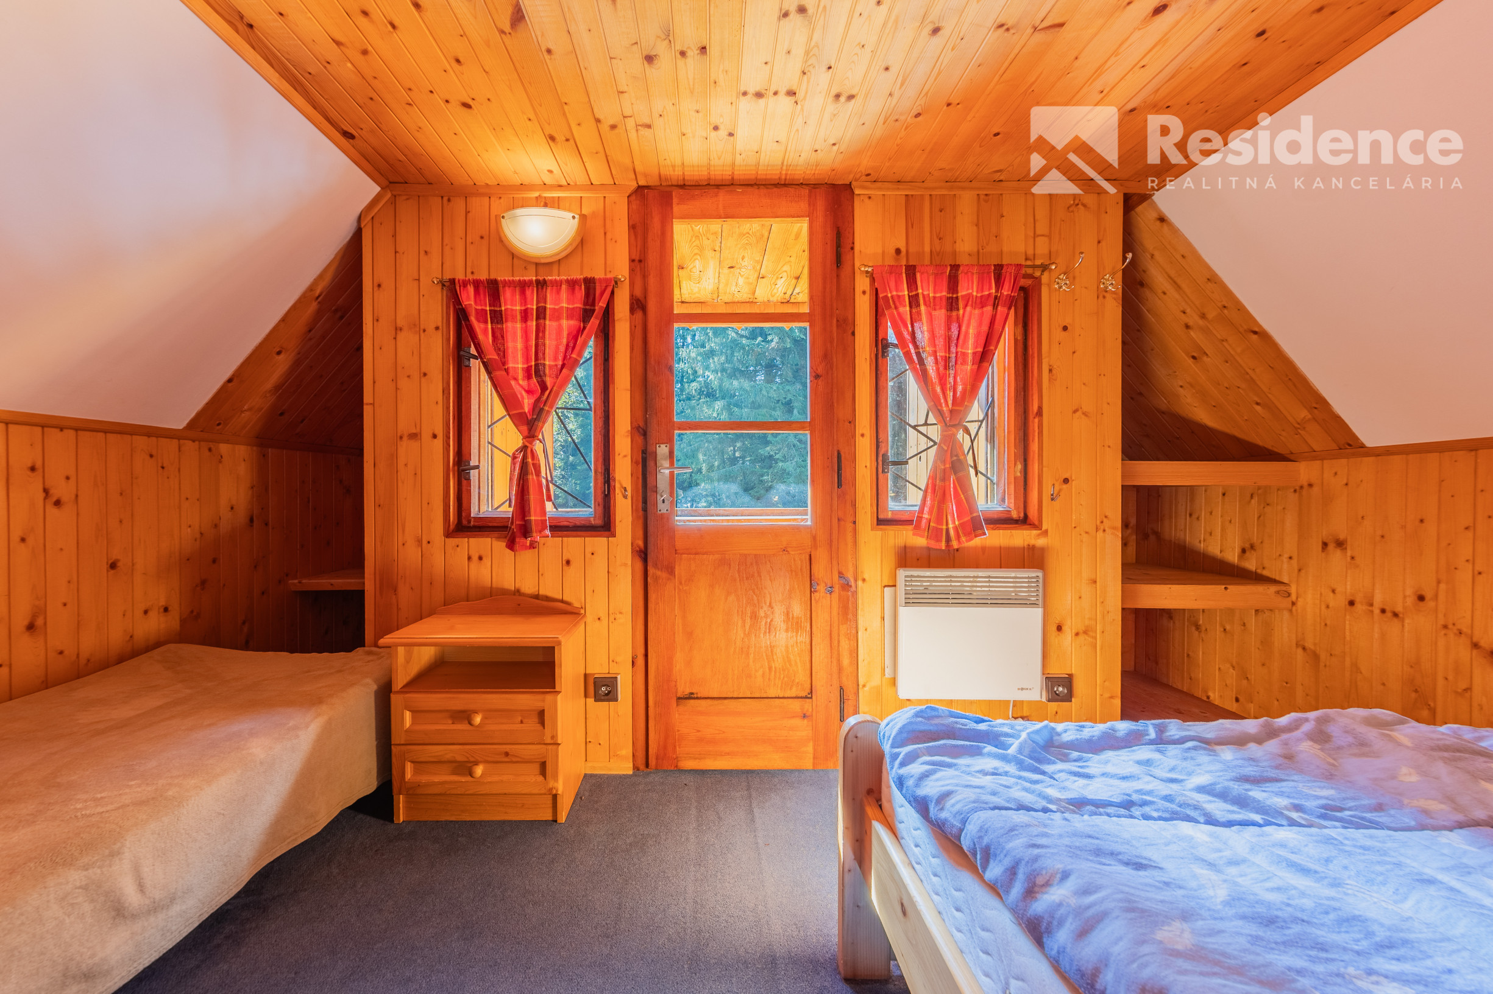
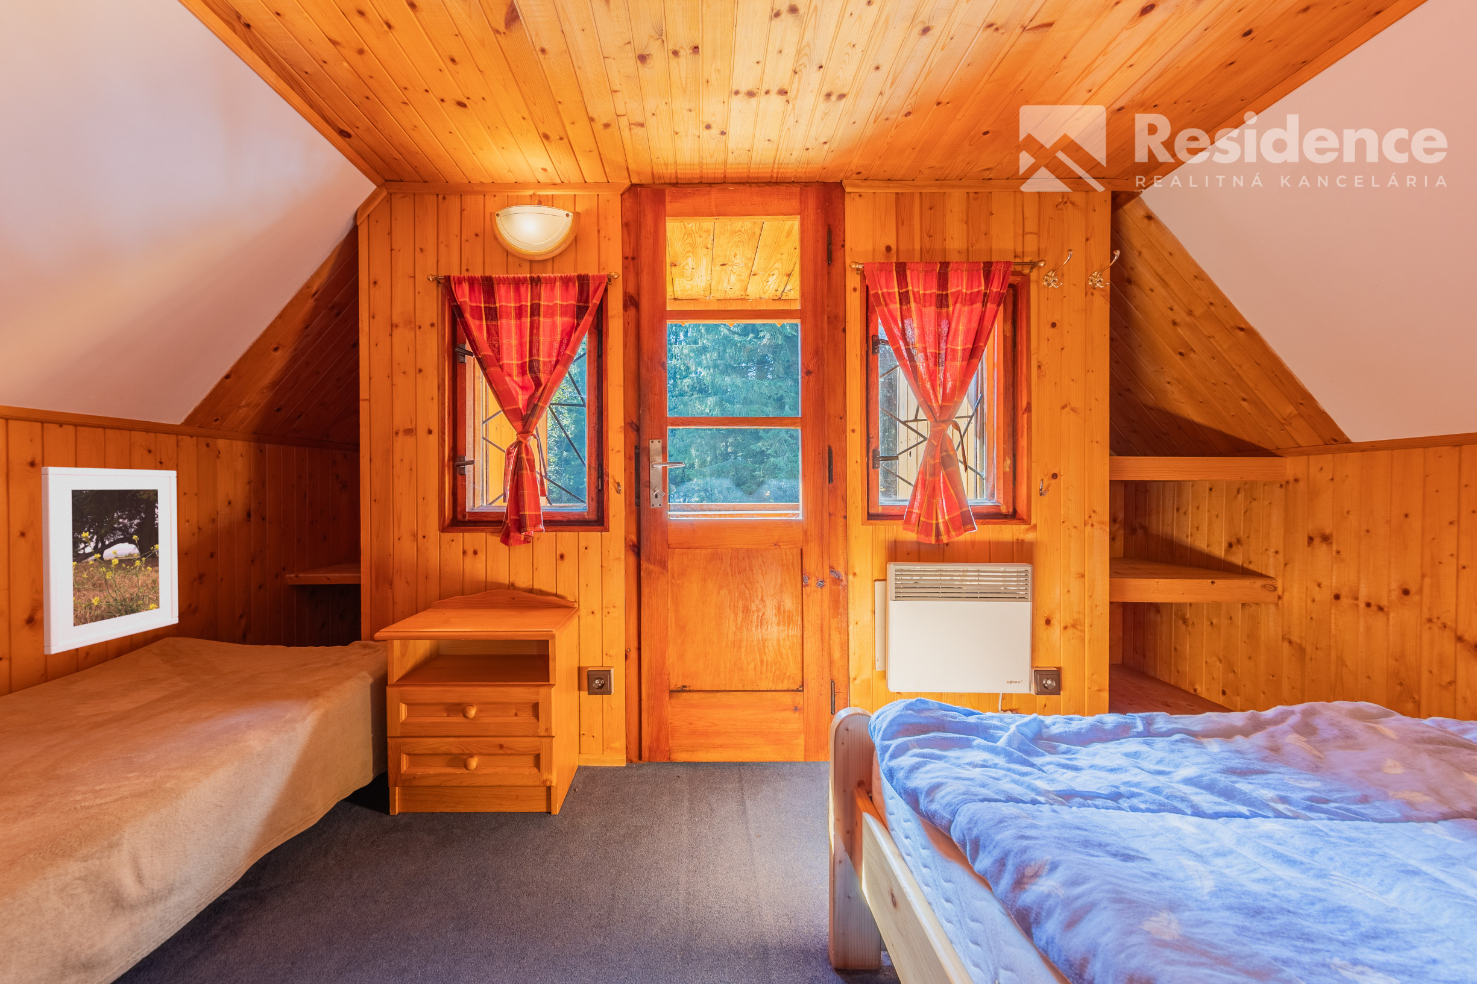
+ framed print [41,467,179,655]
